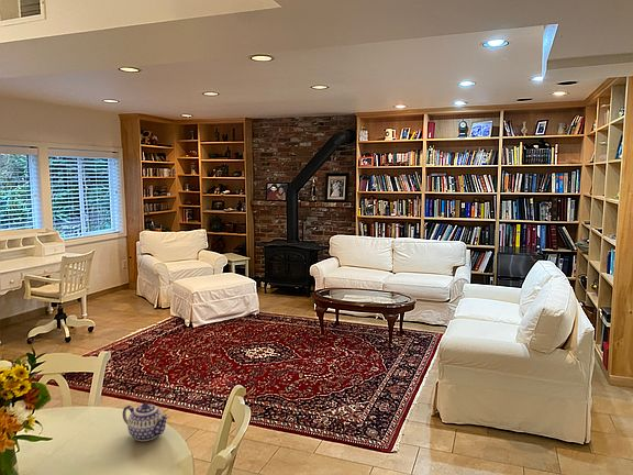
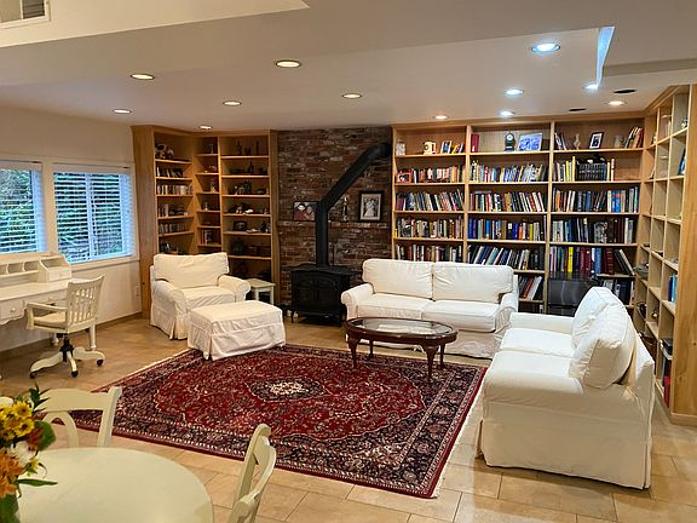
- teapot [122,401,170,442]
